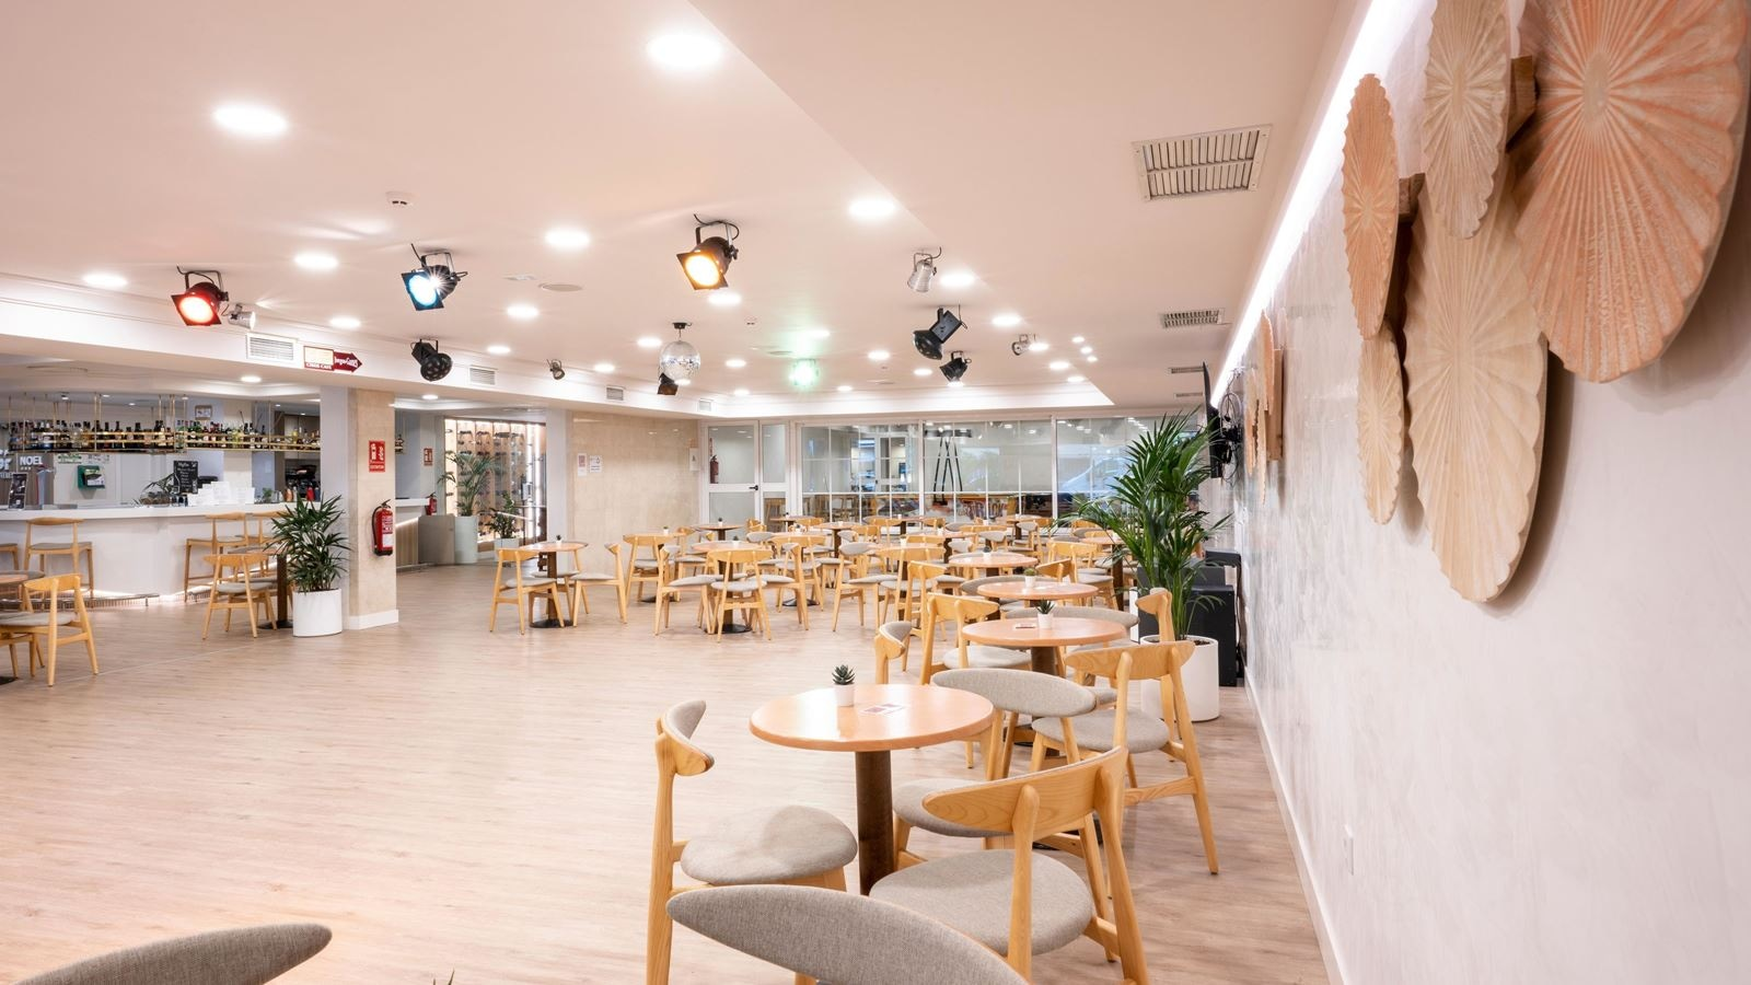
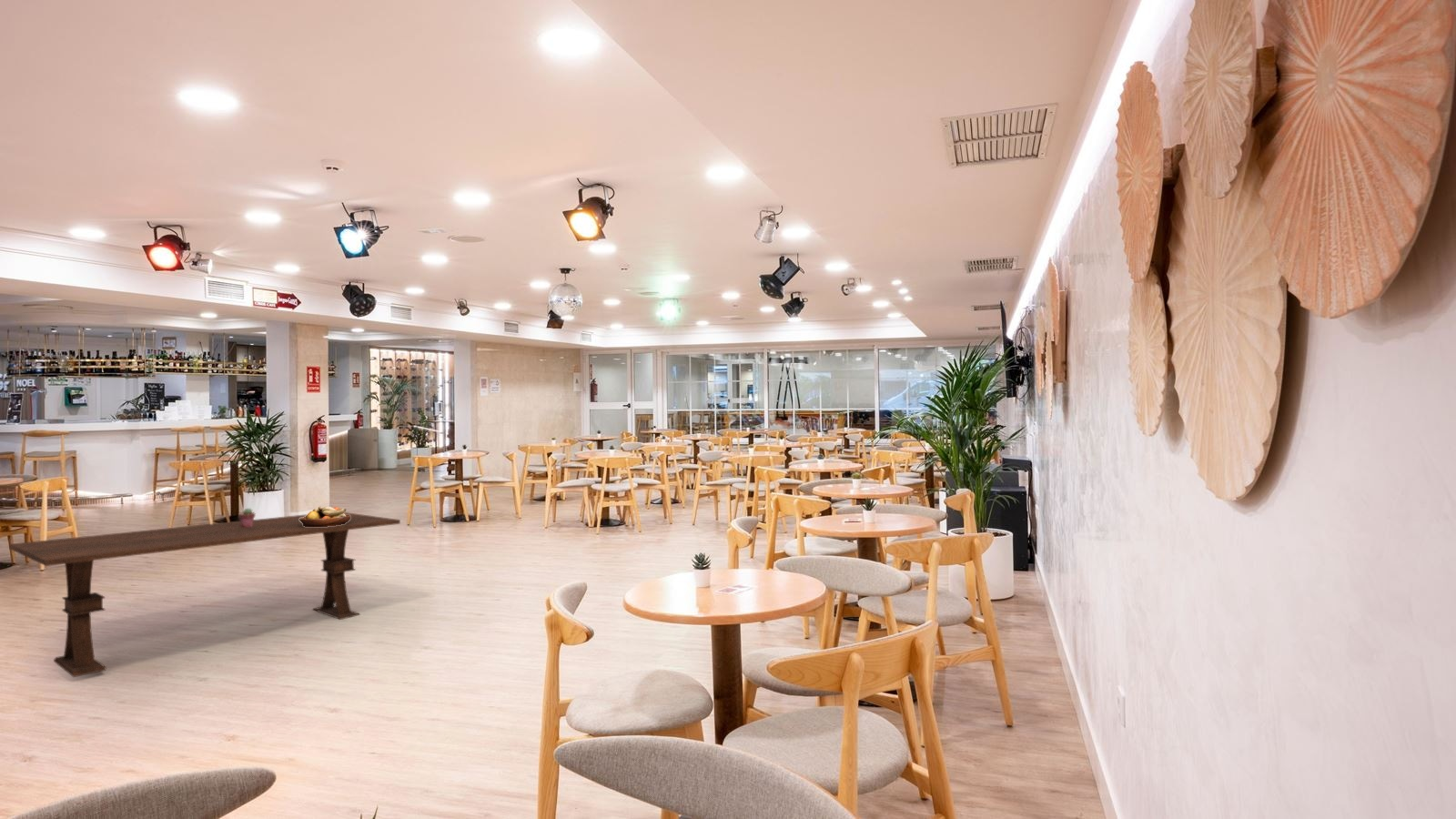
+ fruit bowl [299,505,350,527]
+ potted succulent [238,507,257,528]
+ dining table [8,511,401,678]
